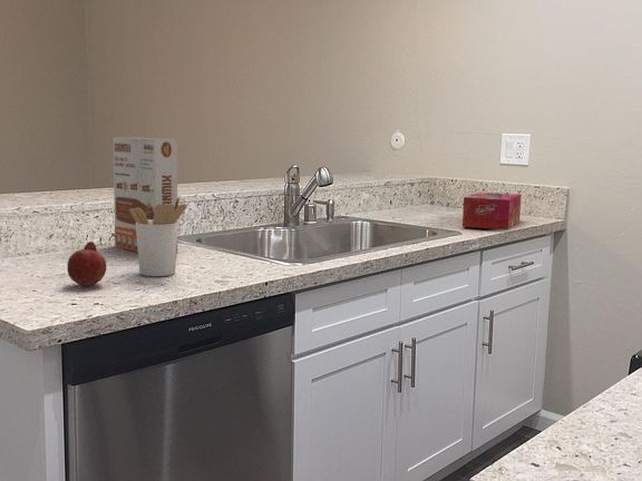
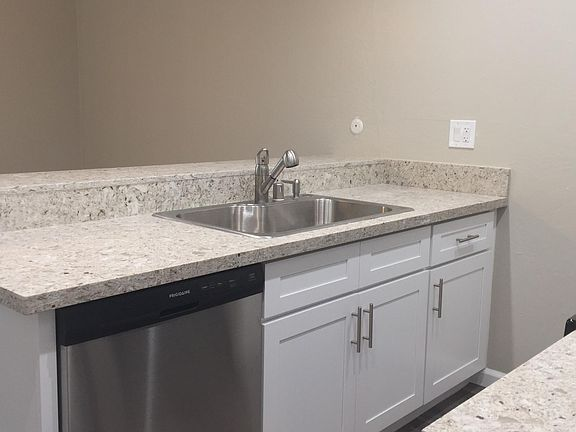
- cereal box [111,137,178,256]
- fruit [66,240,107,288]
- utensil holder [129,196,188,277]
- tissue box [461,192,523,230]
